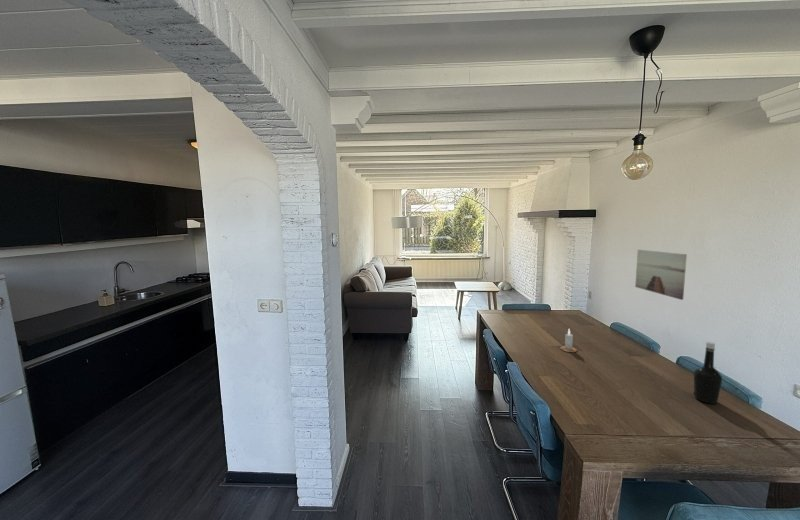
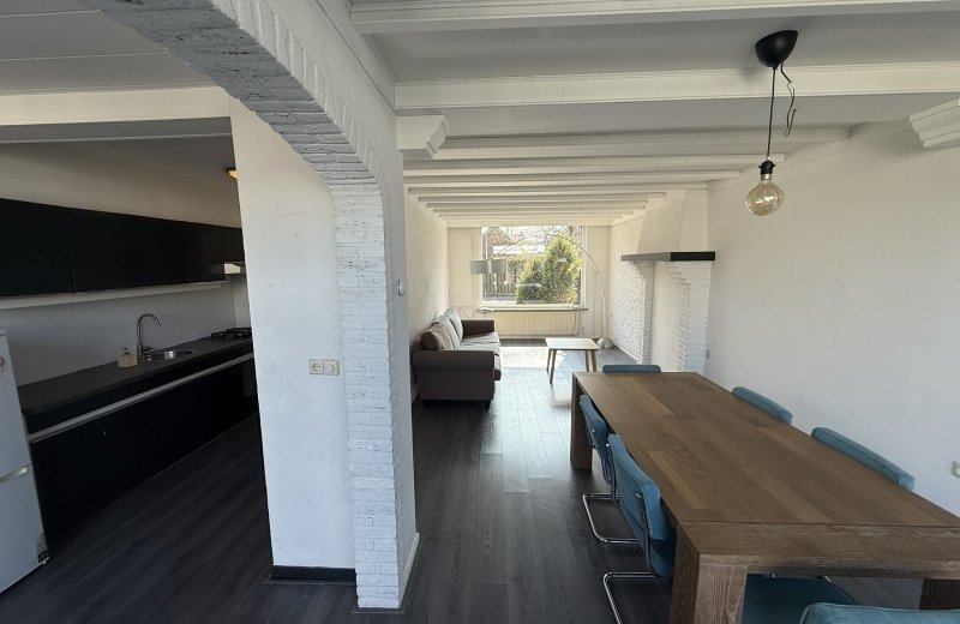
- wall art [634,248,688,301]
- candle [559,328,578,353]
- bottle [693,341,723,405]
